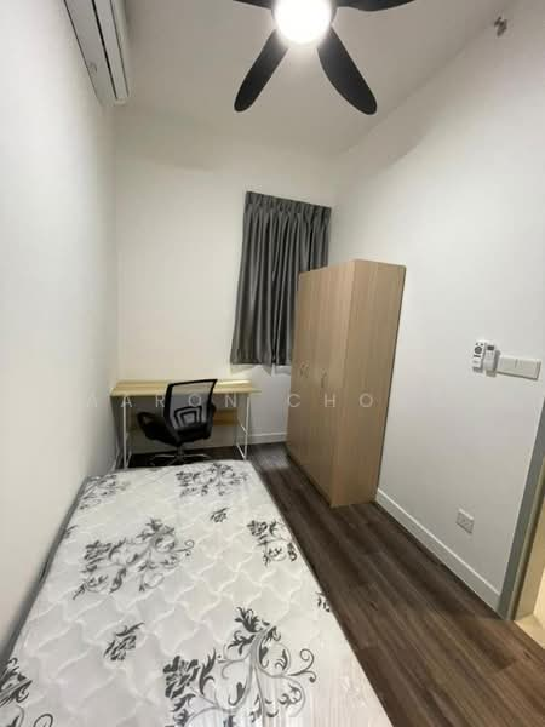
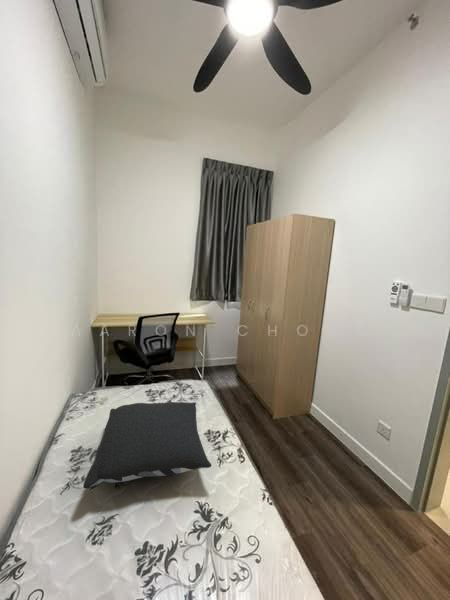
+ pillow [82,401,212,489]
